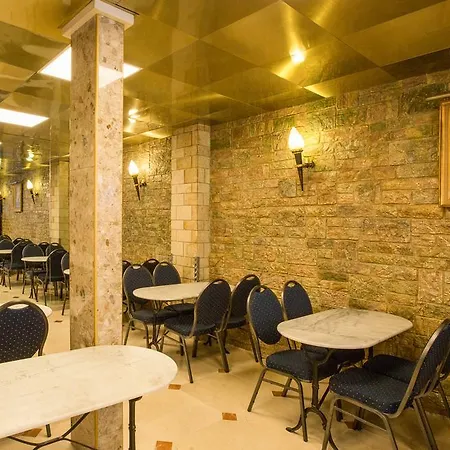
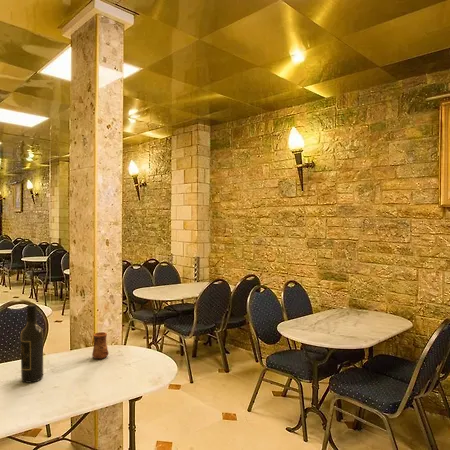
+ cup [91,331,110,360]
+ wine bottle [20,304,44,384]
